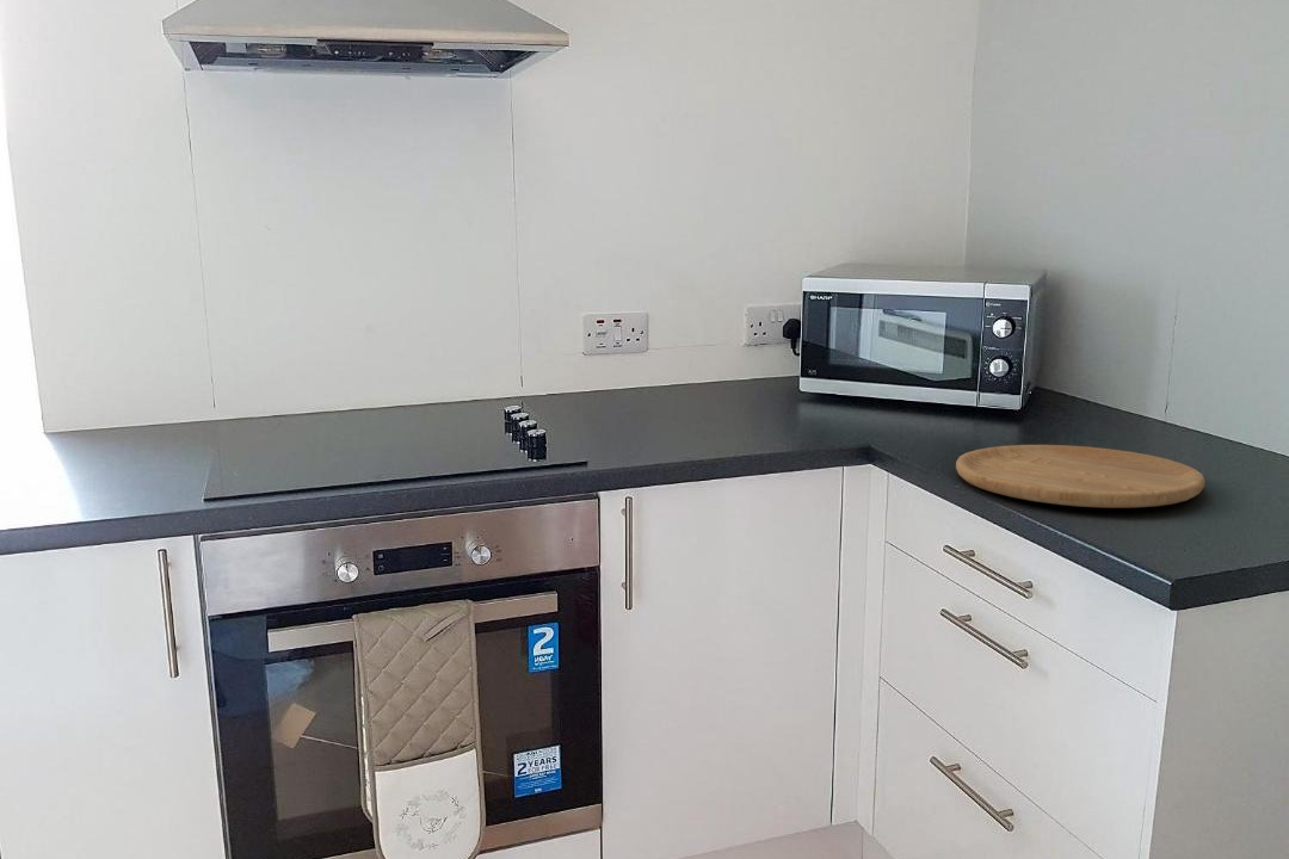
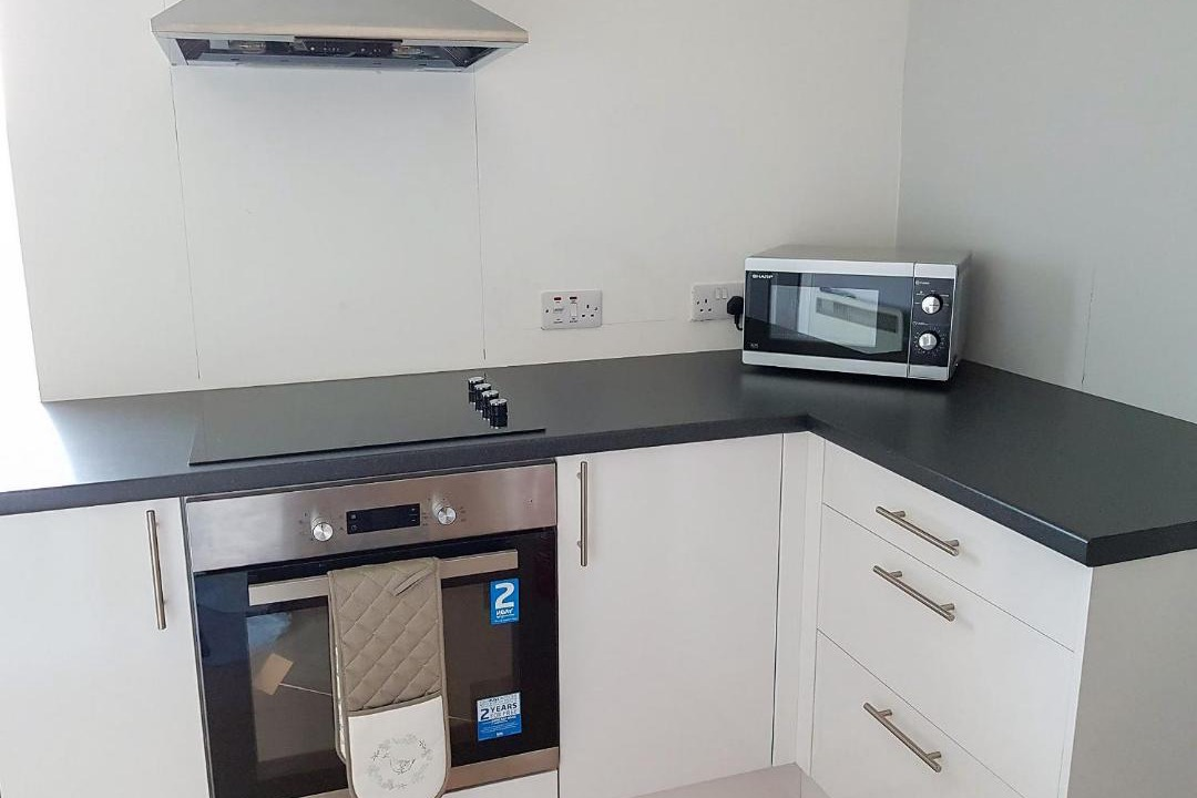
- cutting board [955,444,1205,509]
